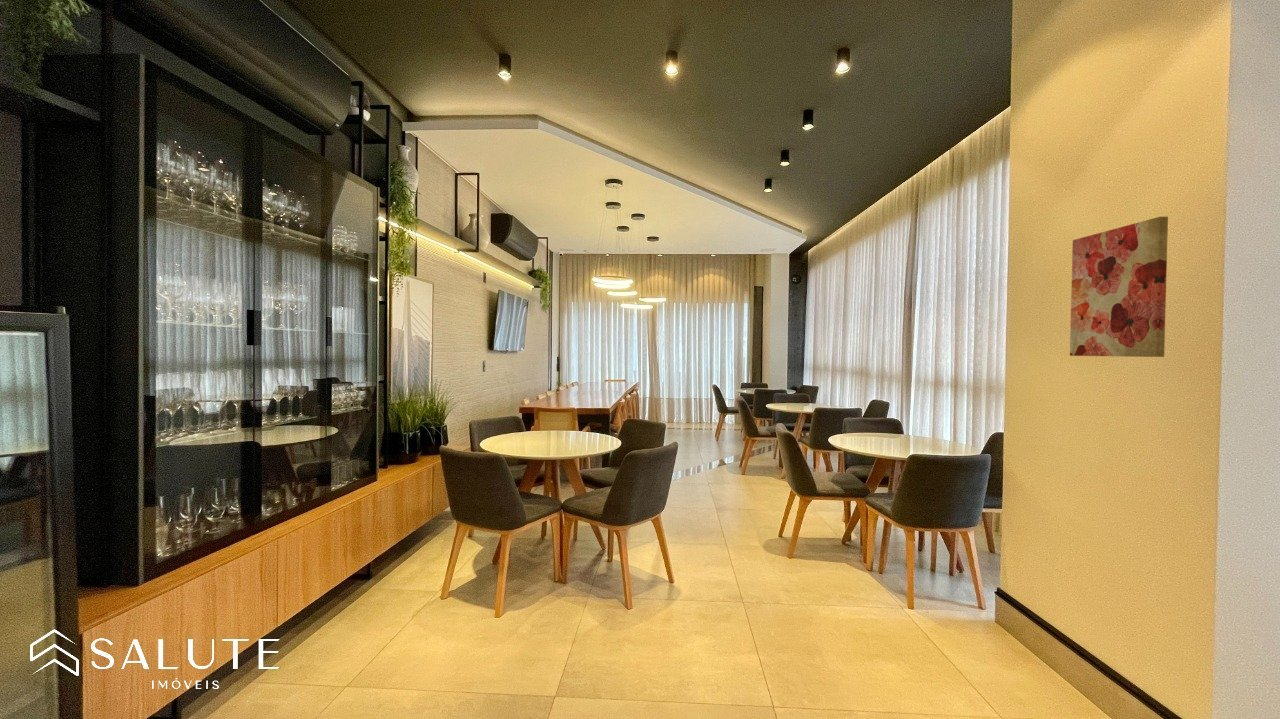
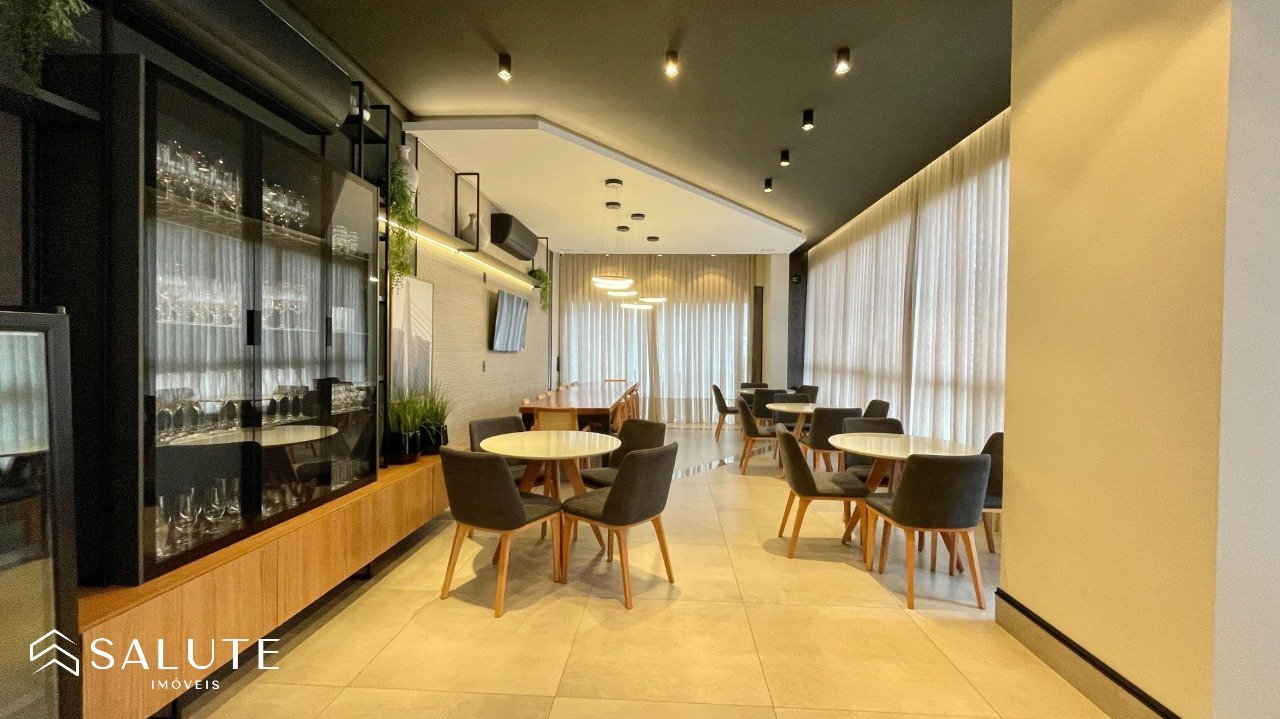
- wall art [1069,216,1169,358]
